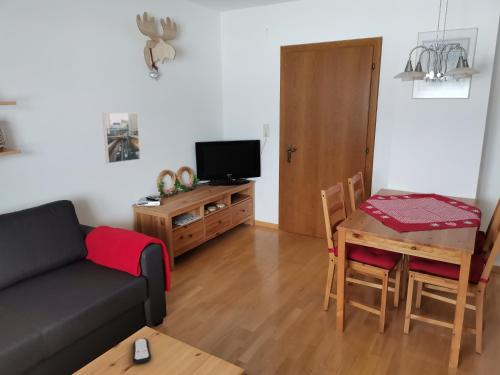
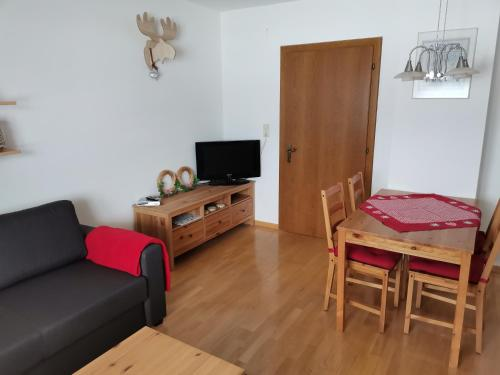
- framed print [101,112,141,164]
- remote control [132,337,152,365]
